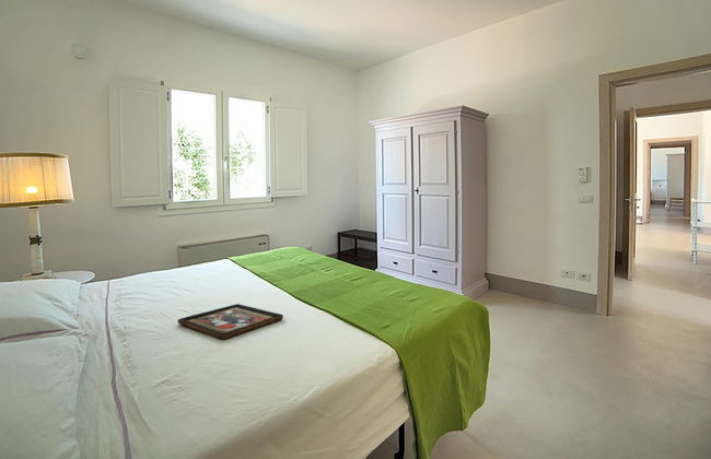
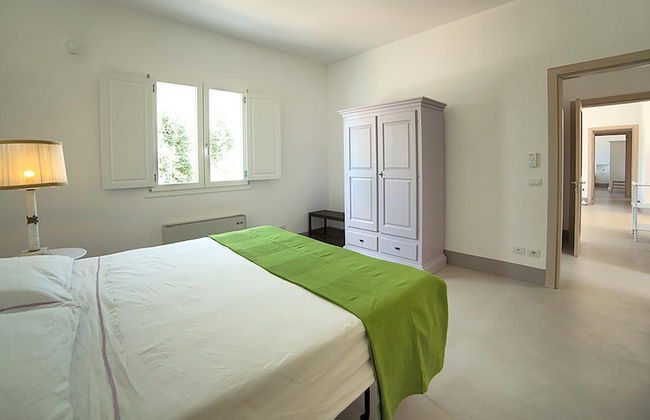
- decorative tray [177,303,284,340]
